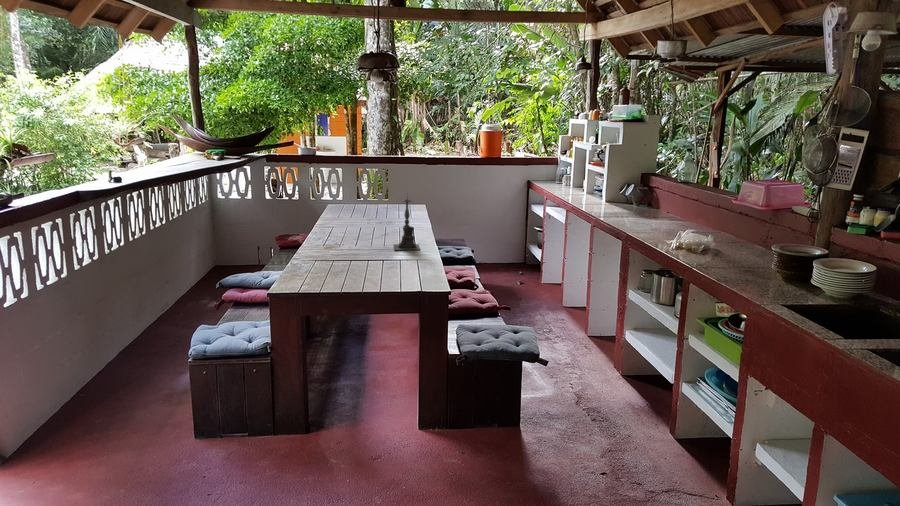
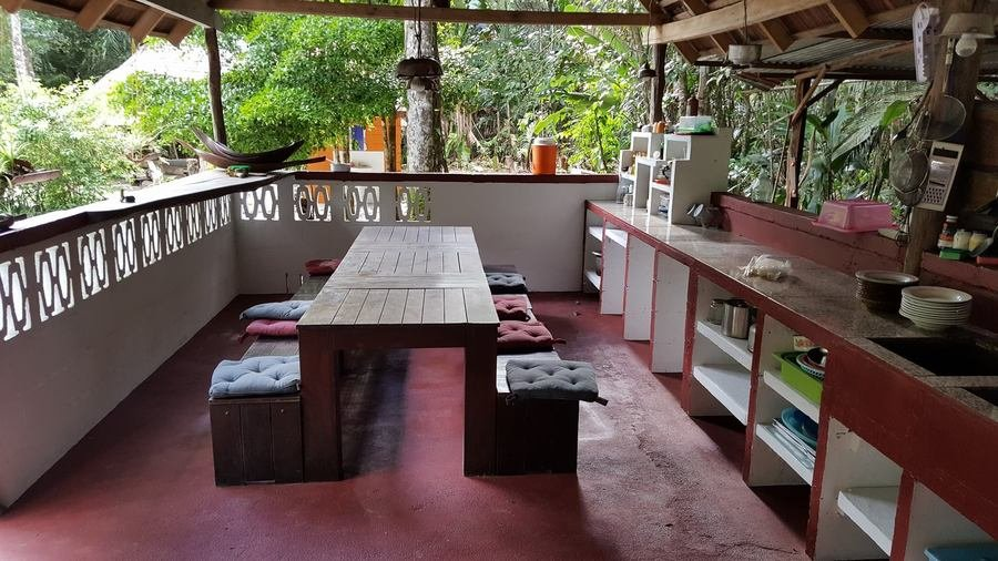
- candle holder [392,191,421,251]
